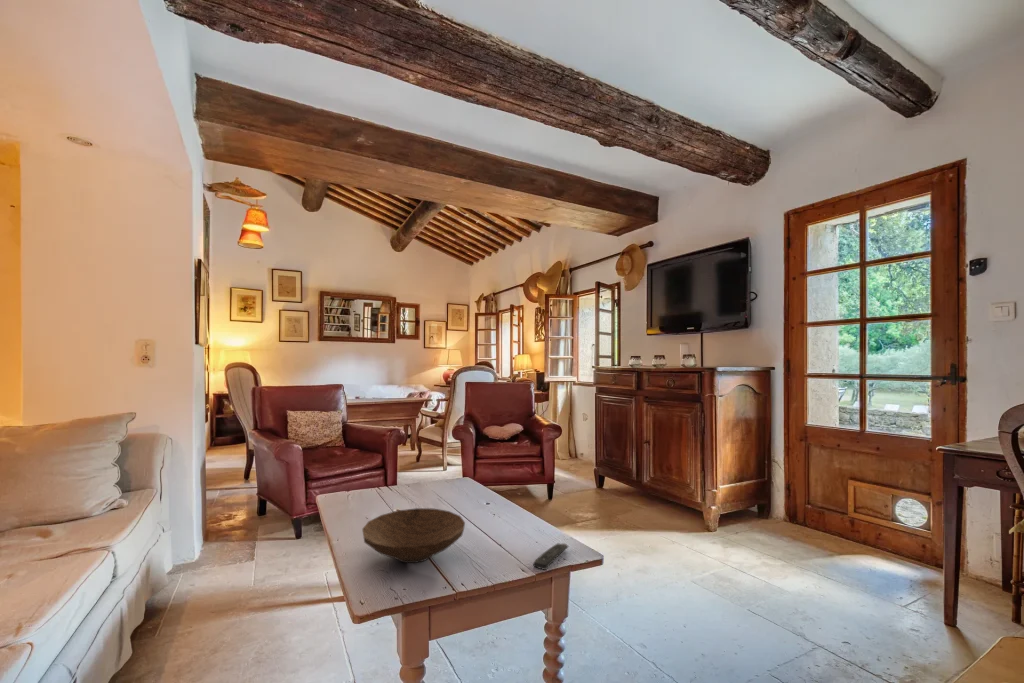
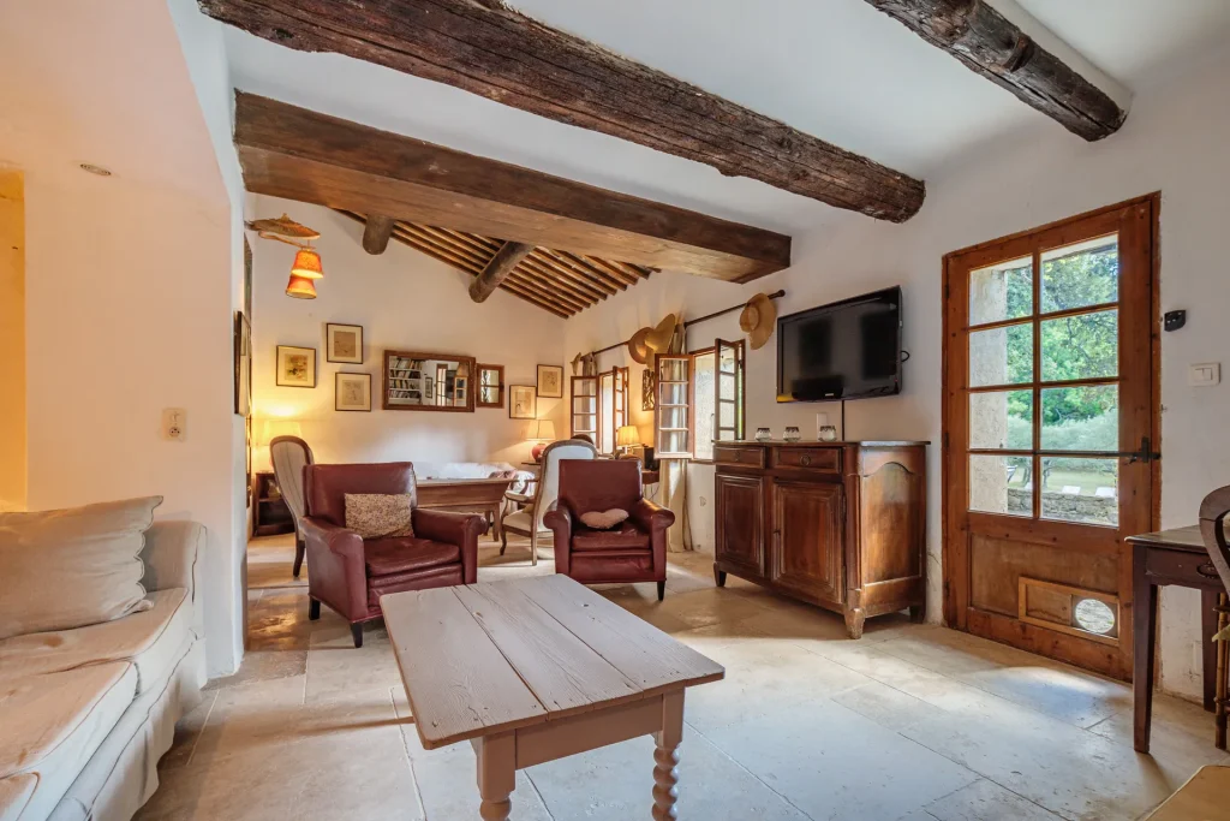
- remote control [532,542,569,571]
- wooden bowl [361,507,466,564]
